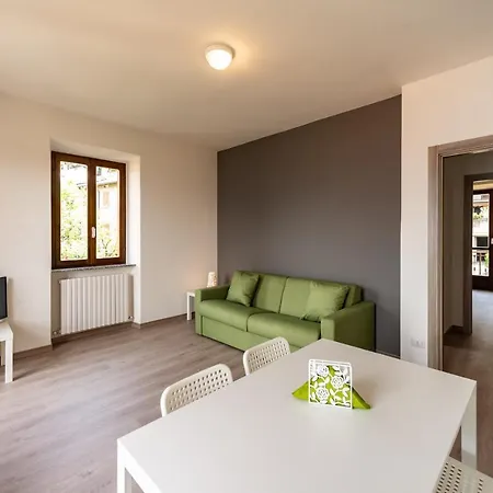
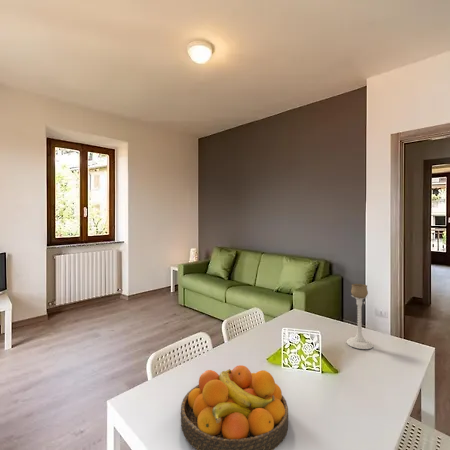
+ fruit bowl [180,364,289,450]
+ candle holder [346,283,374,350]
